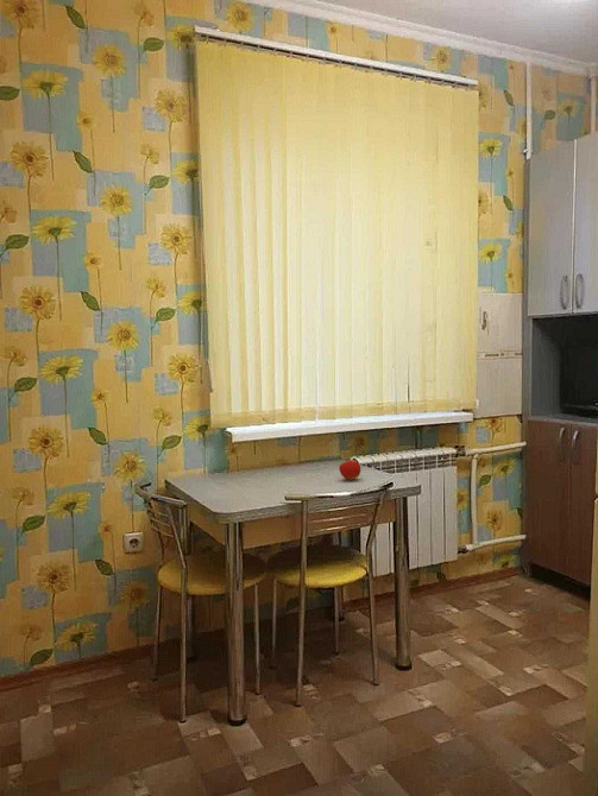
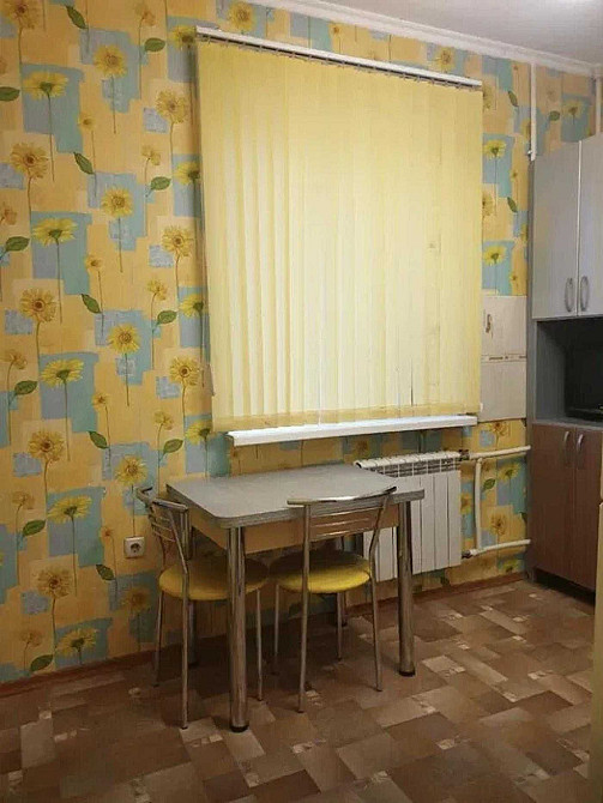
- fruit [338,457,361,481]
